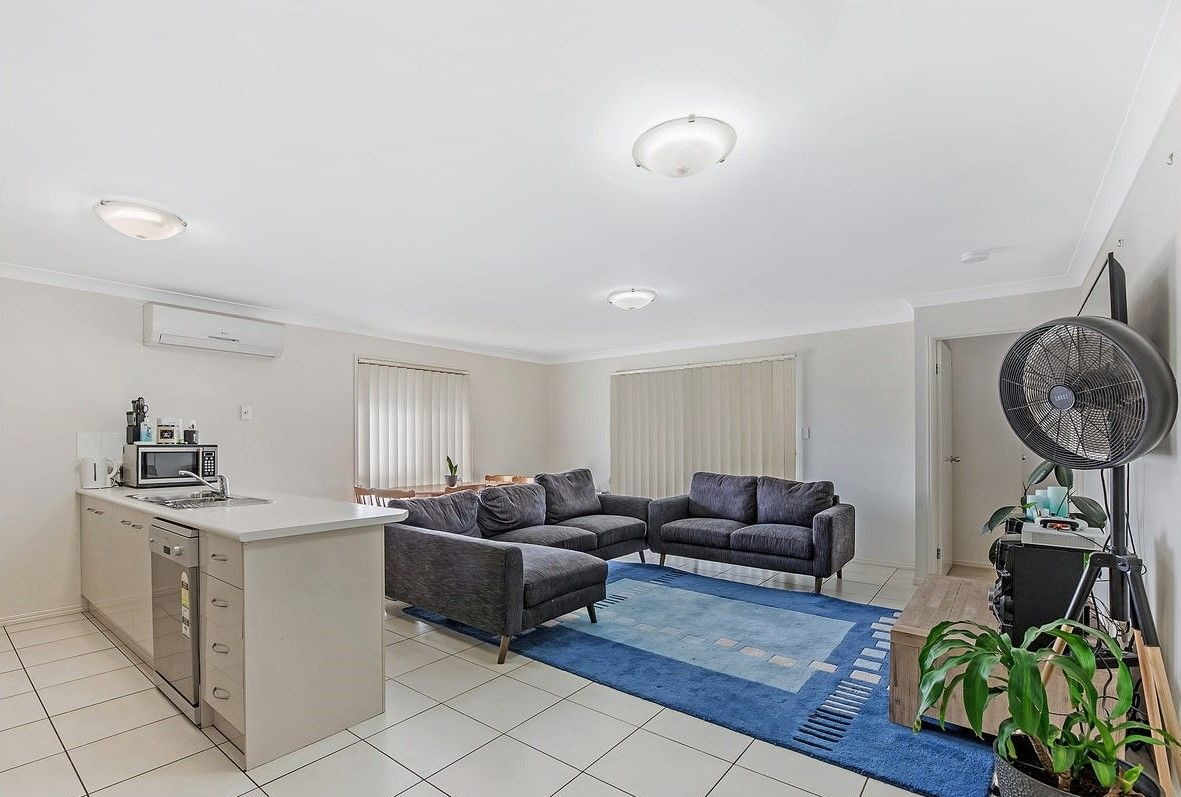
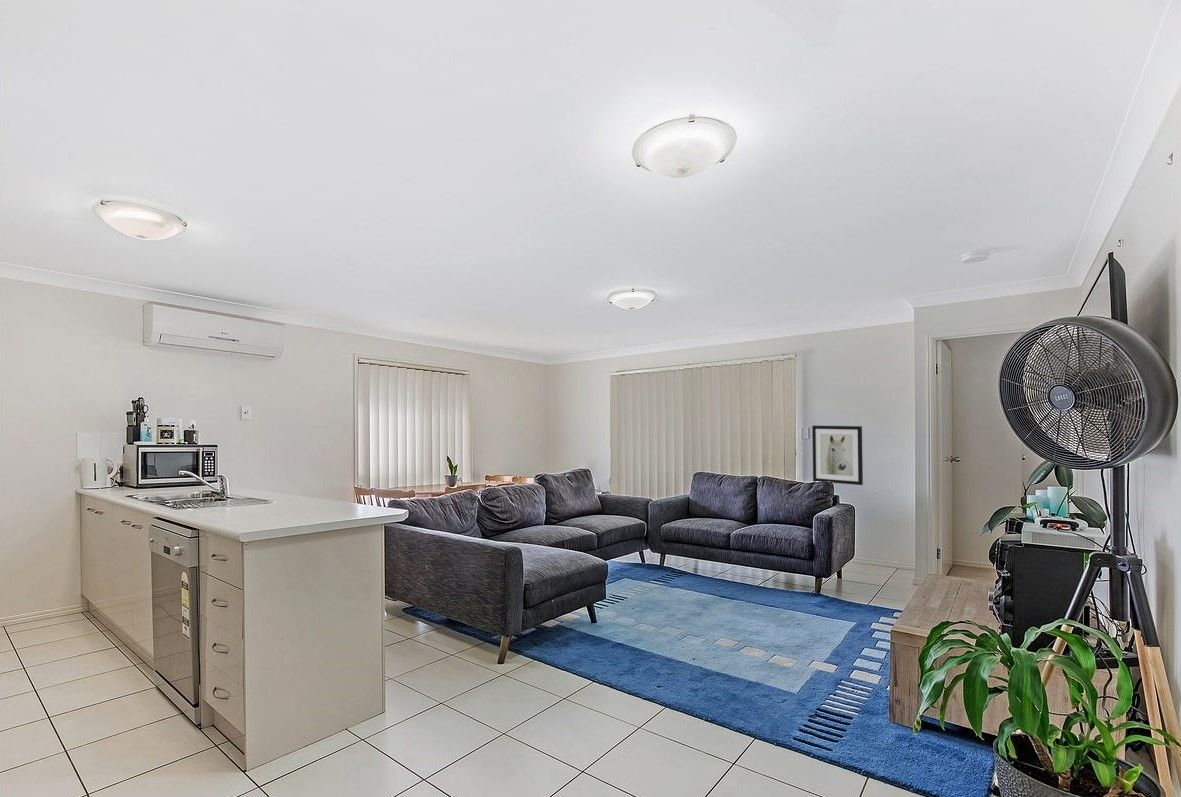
+ wall art [811,425,864,486]
